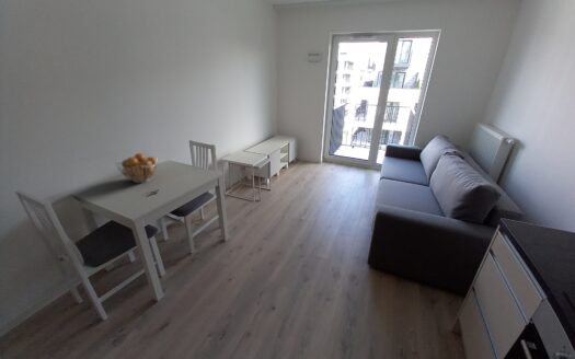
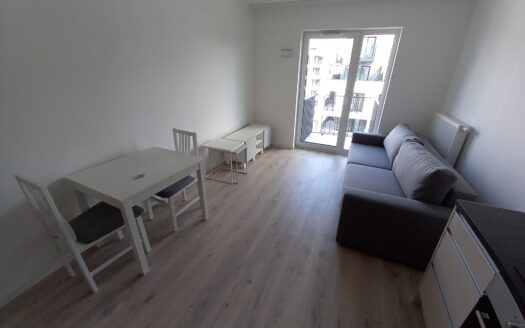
- fruit basket [115,152,159,184]
